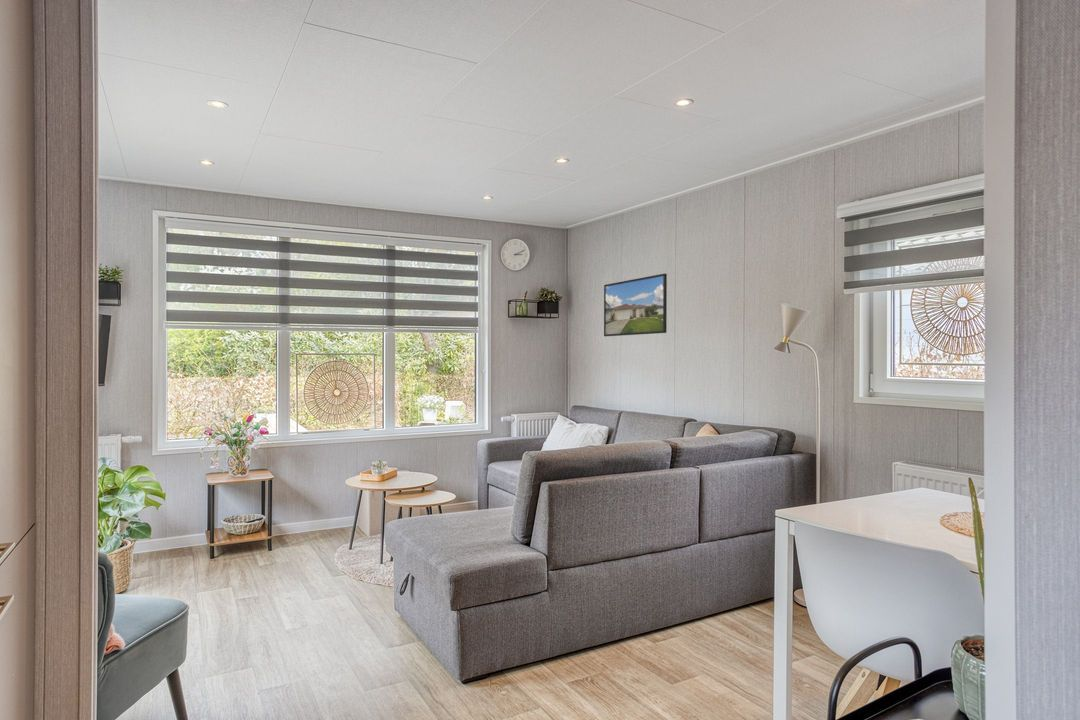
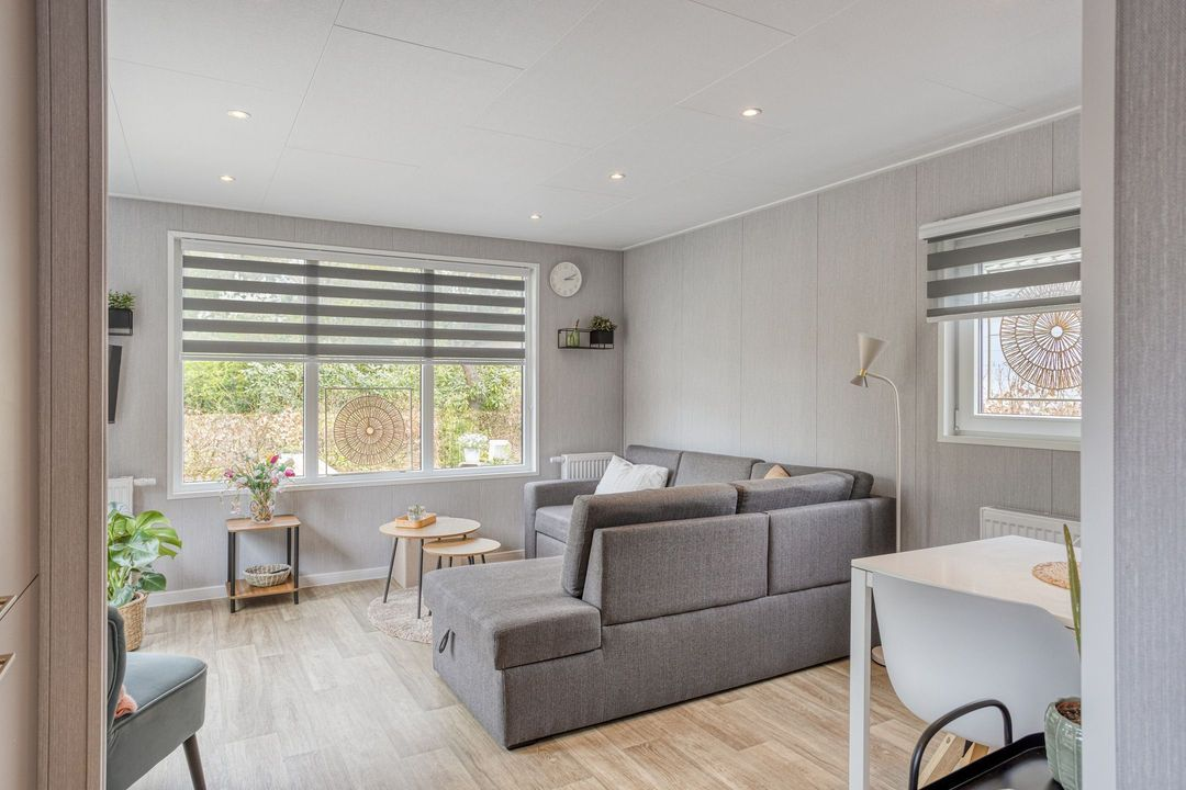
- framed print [603,273,668,337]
